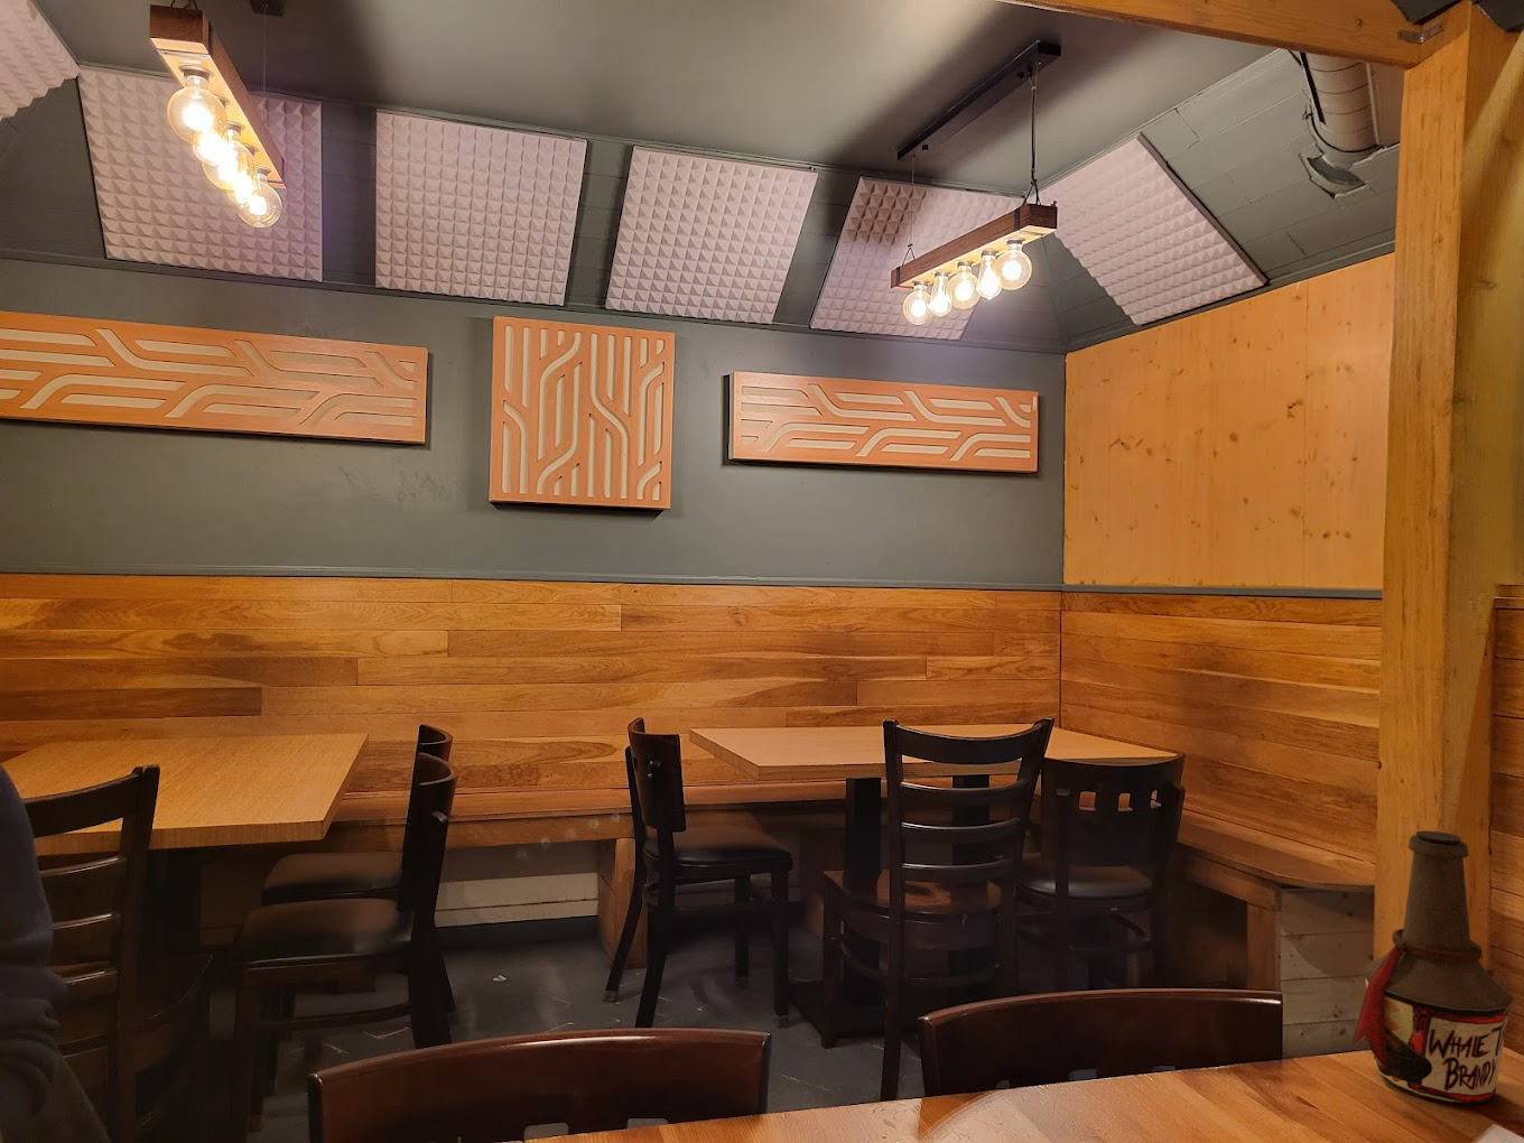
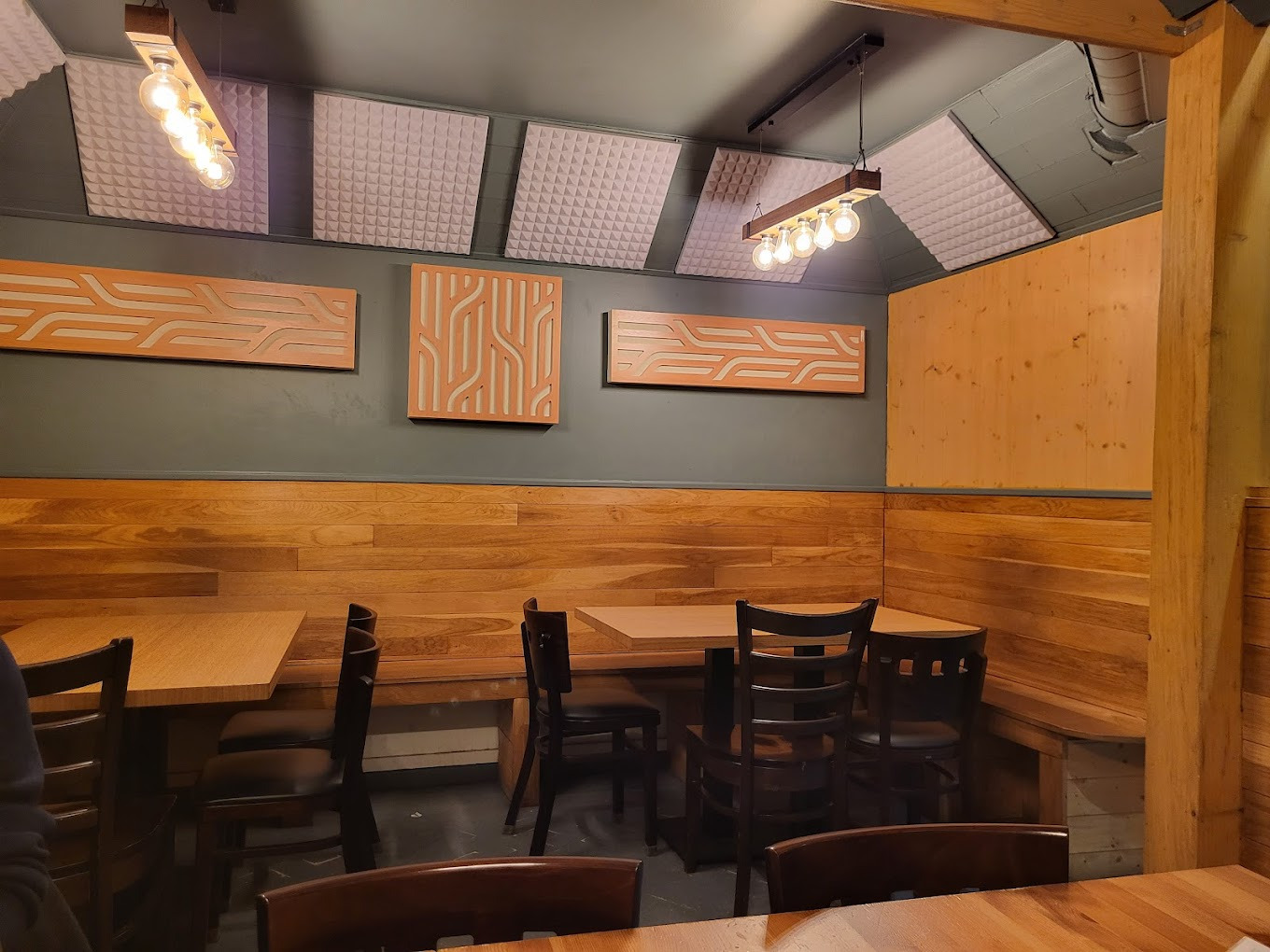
- bottle [1350,830,1516,1107]
